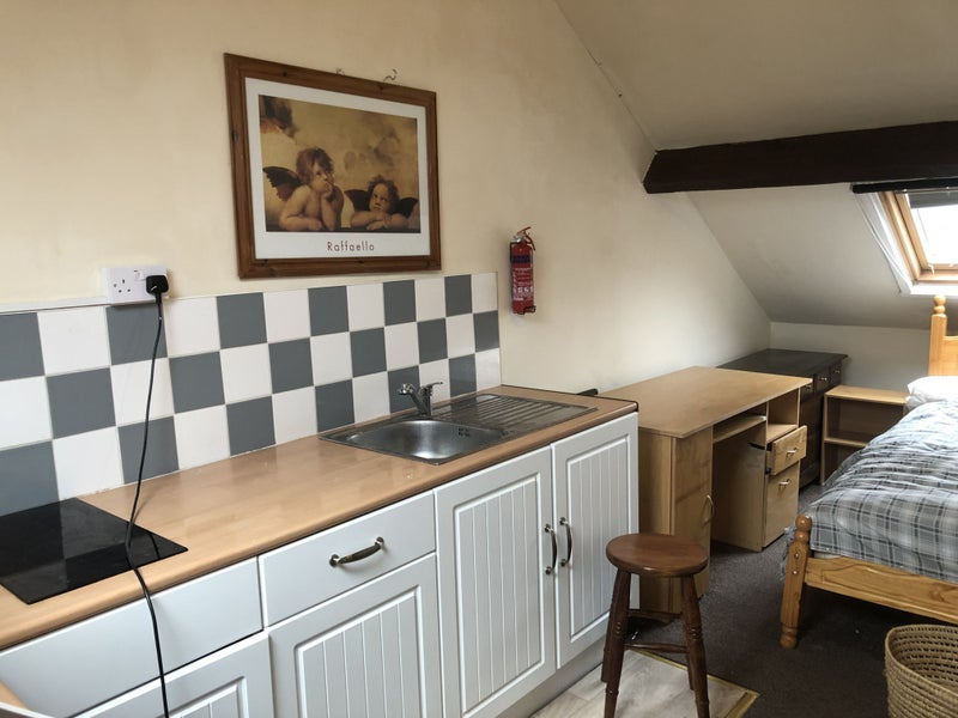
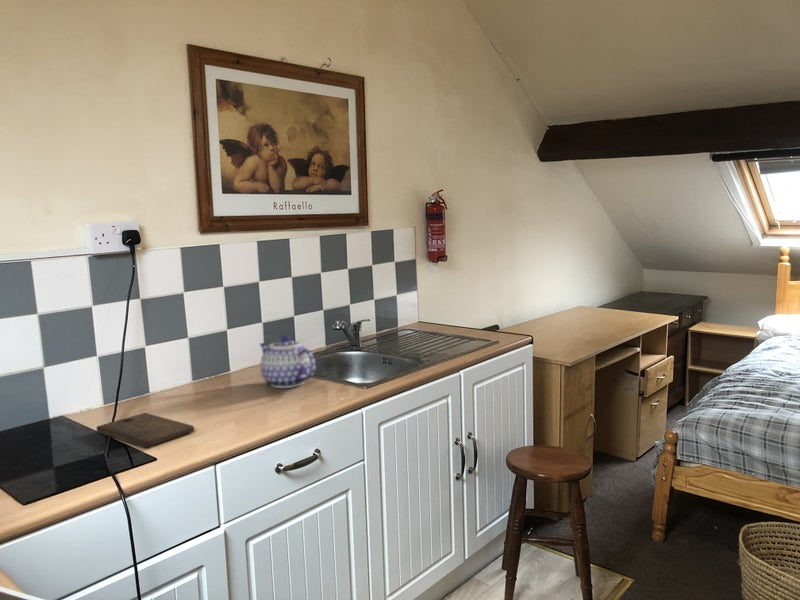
+ teapot [258,334,317,389]
+ cutting board [96,412,195,448]
